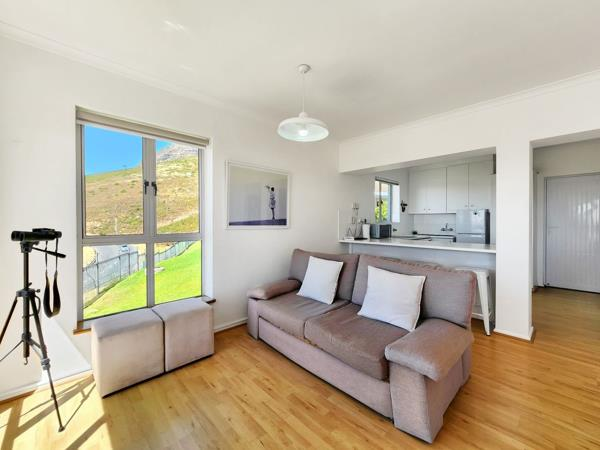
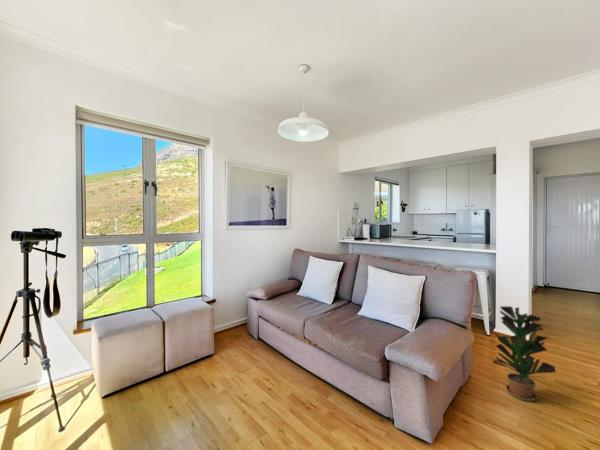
+ potted plant [492,305,557,402]
